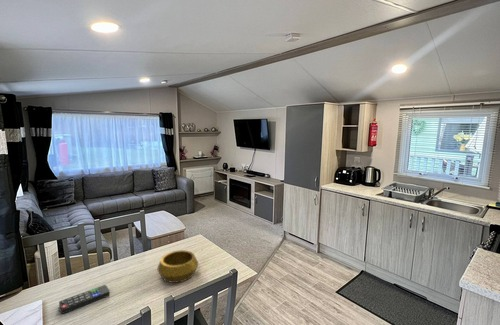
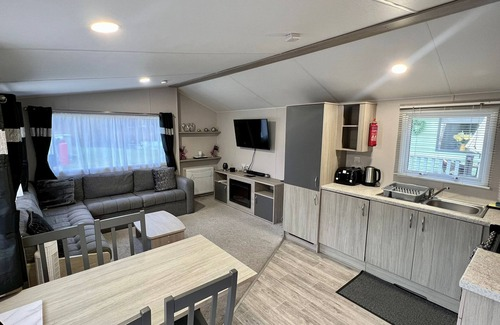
- decorative bowl [156,249,199,284]
- remote control [58,284,111,315]
